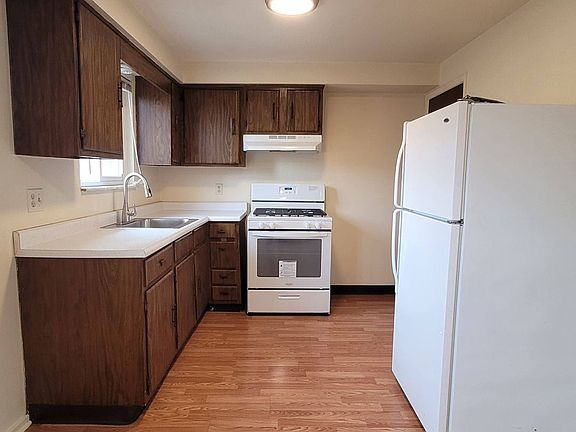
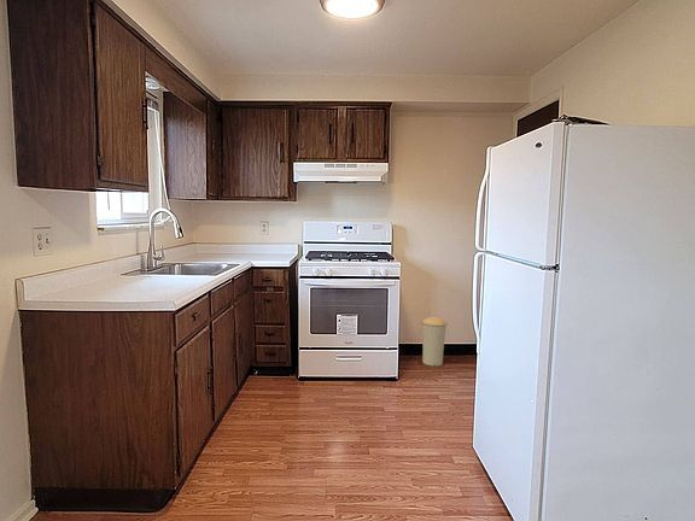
+ trash can [420,316,448,368]
